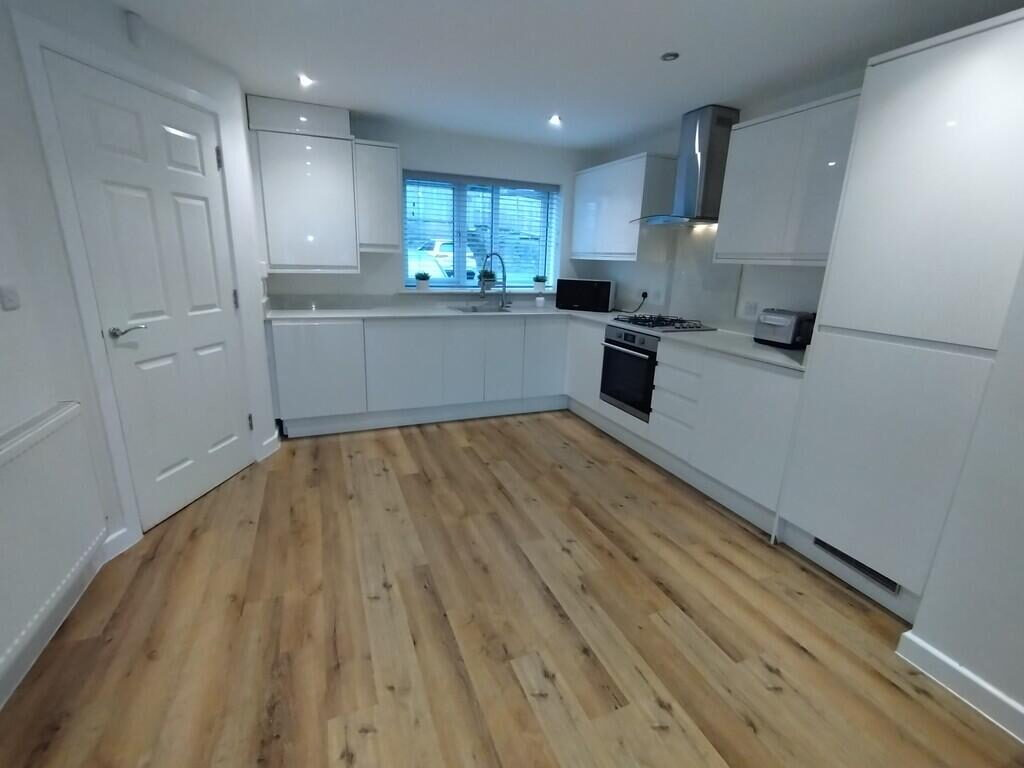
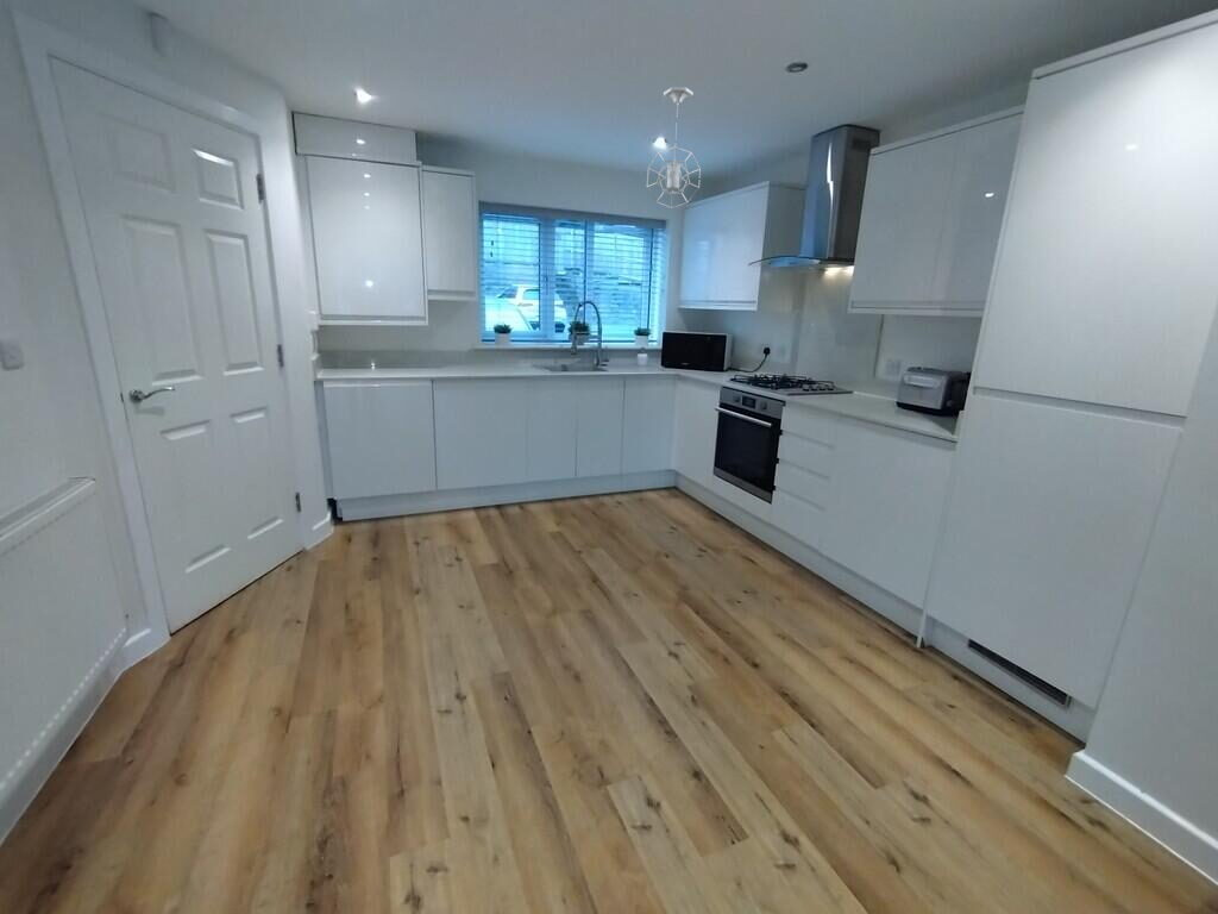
+ pendant light [646,87,702,209]
